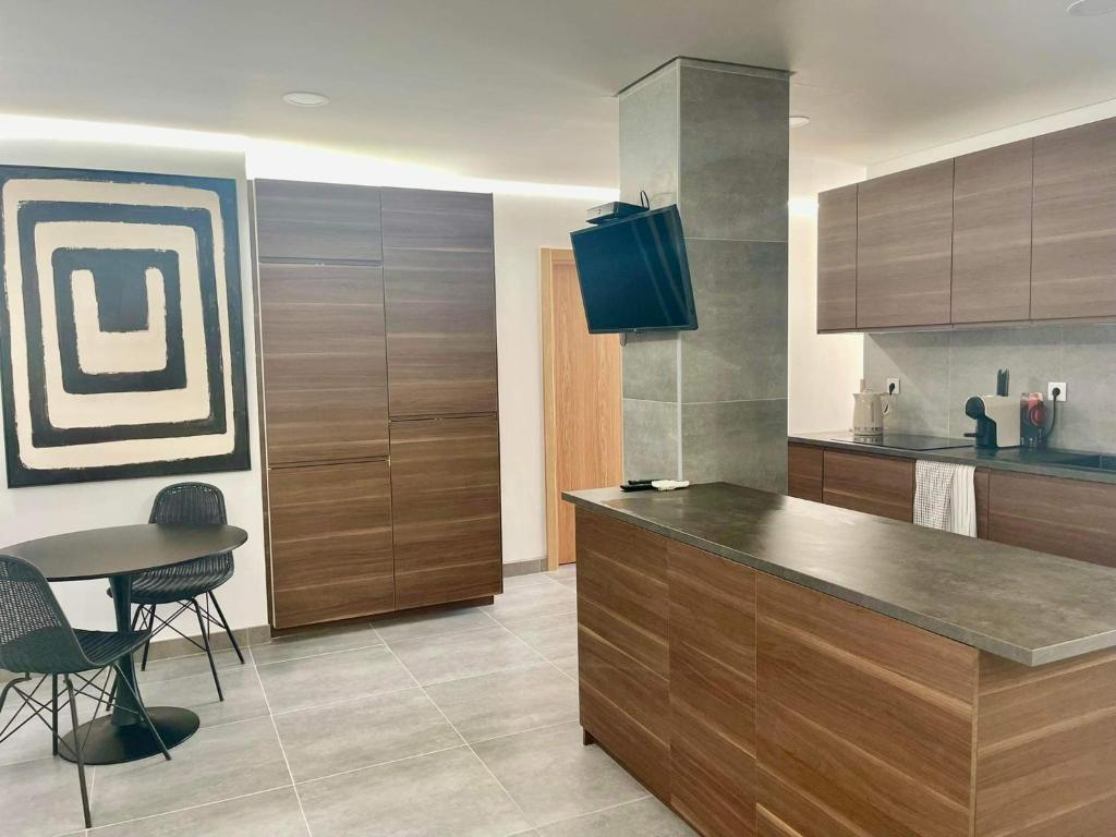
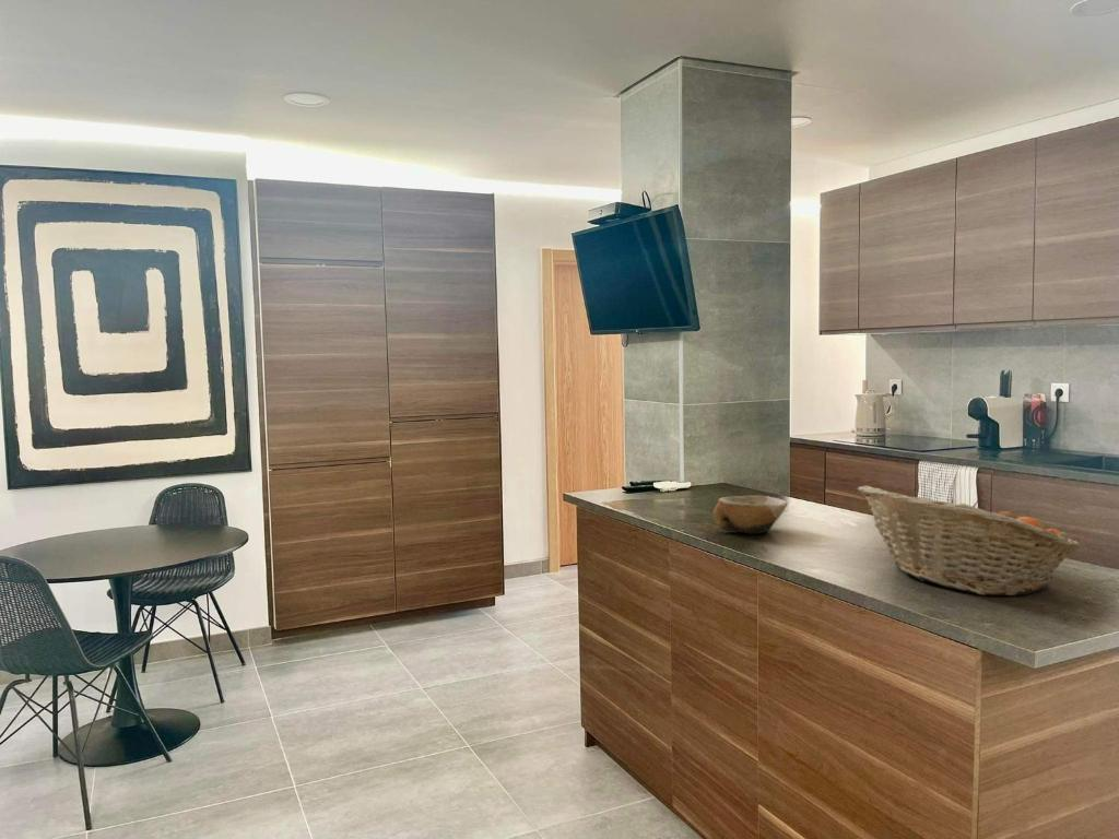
+ fruit basket [857,484,1081,596]
+ bowl [712,495,789,534]
